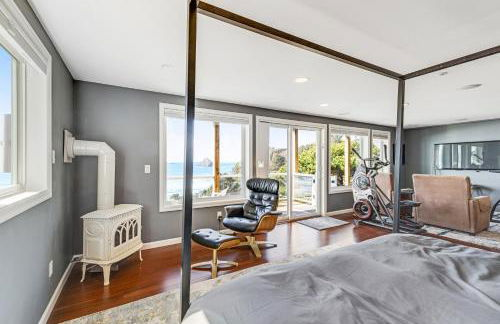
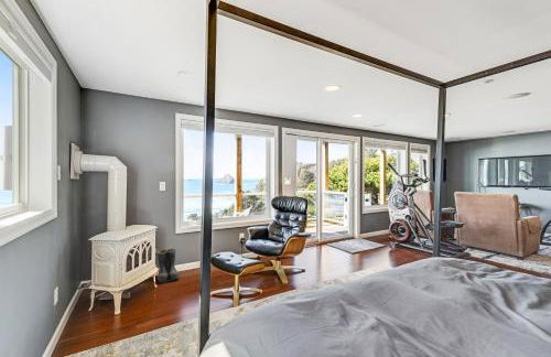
+ boots [155,248,181,284]
